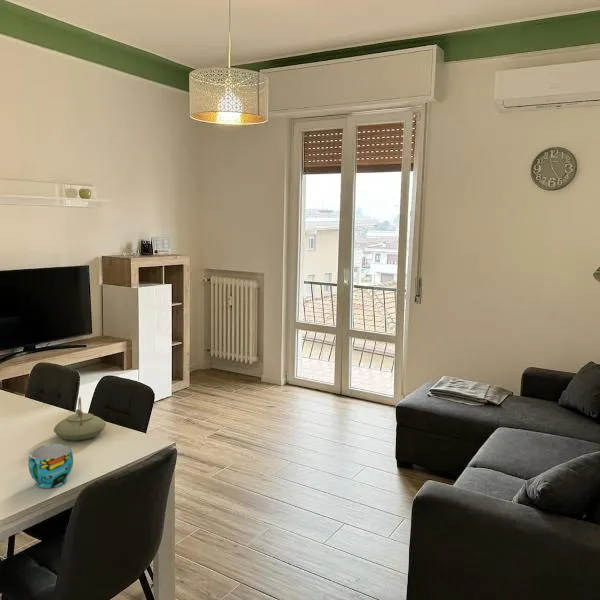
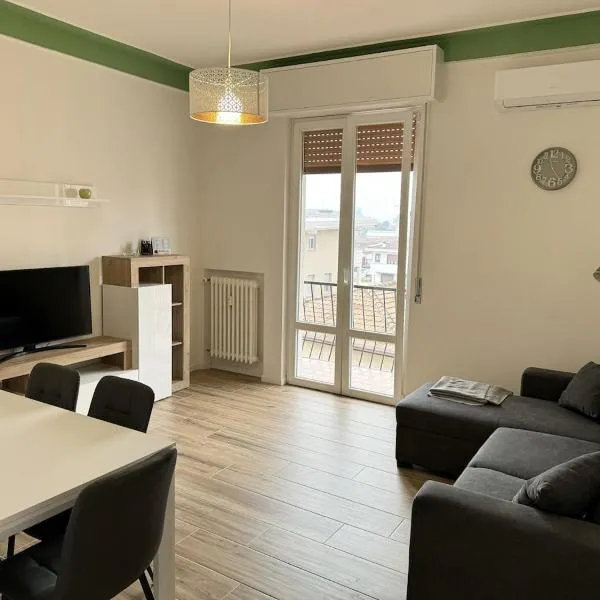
- teapot [53,396,107,442]
- cup [28,443,74,489]
